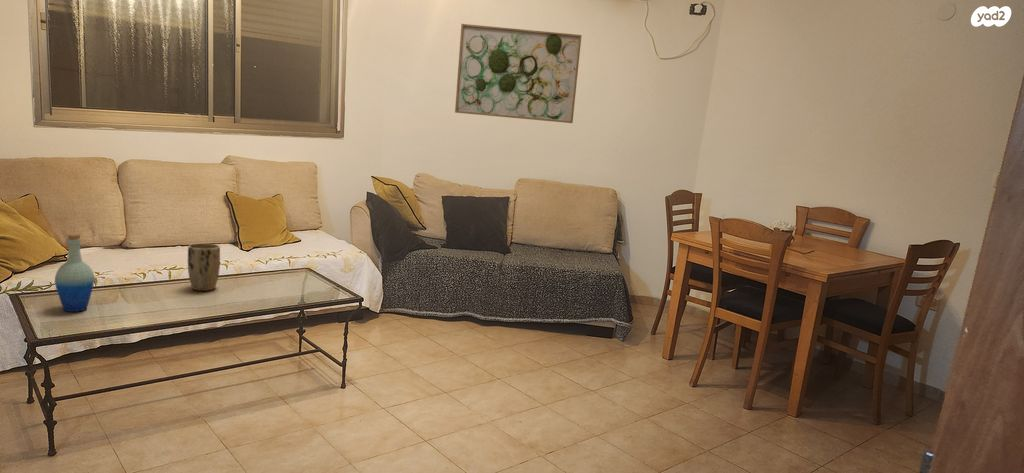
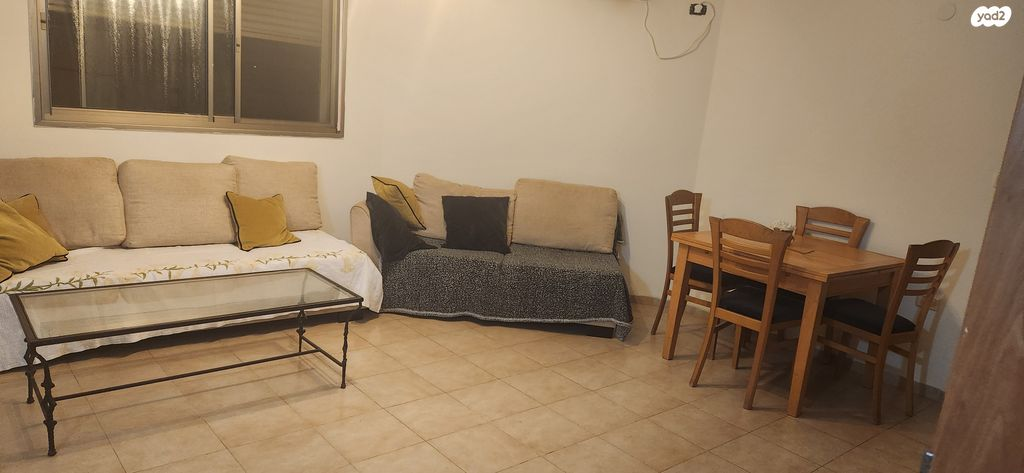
- bottle [54,233,95,313]
- plant pot [187,243,221,292]
- wall art [454,23,582,124]
